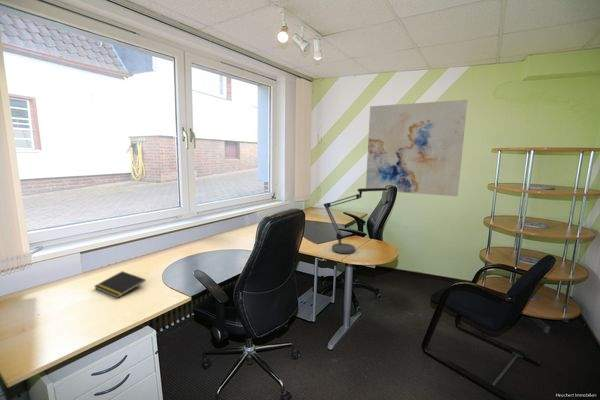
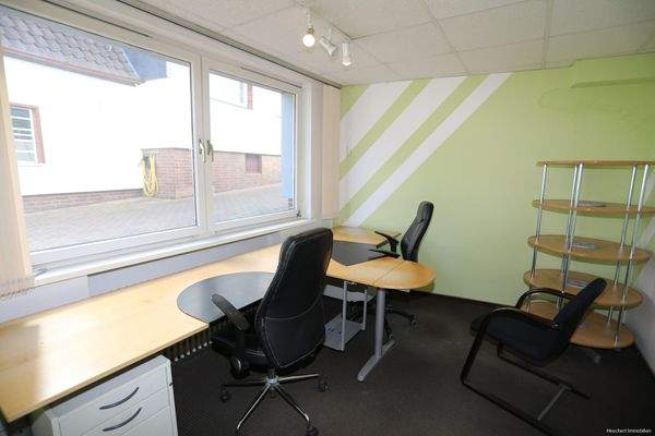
- desk lamp [323,187,388,254]
- notepad [94,270,147,299]
- wall art [365,99,468,197]
